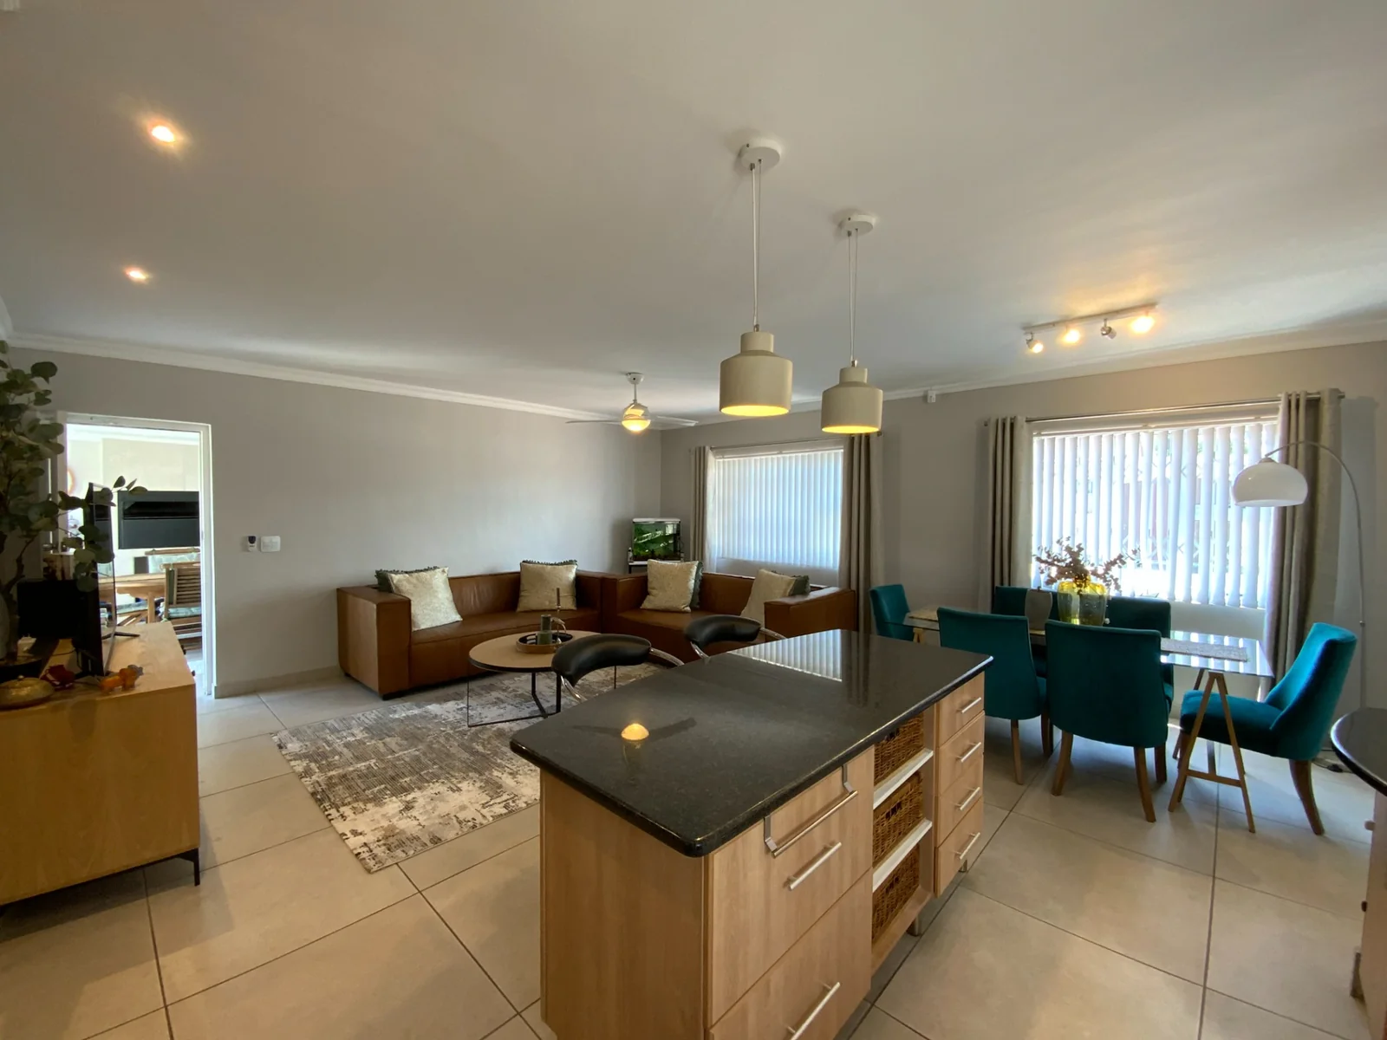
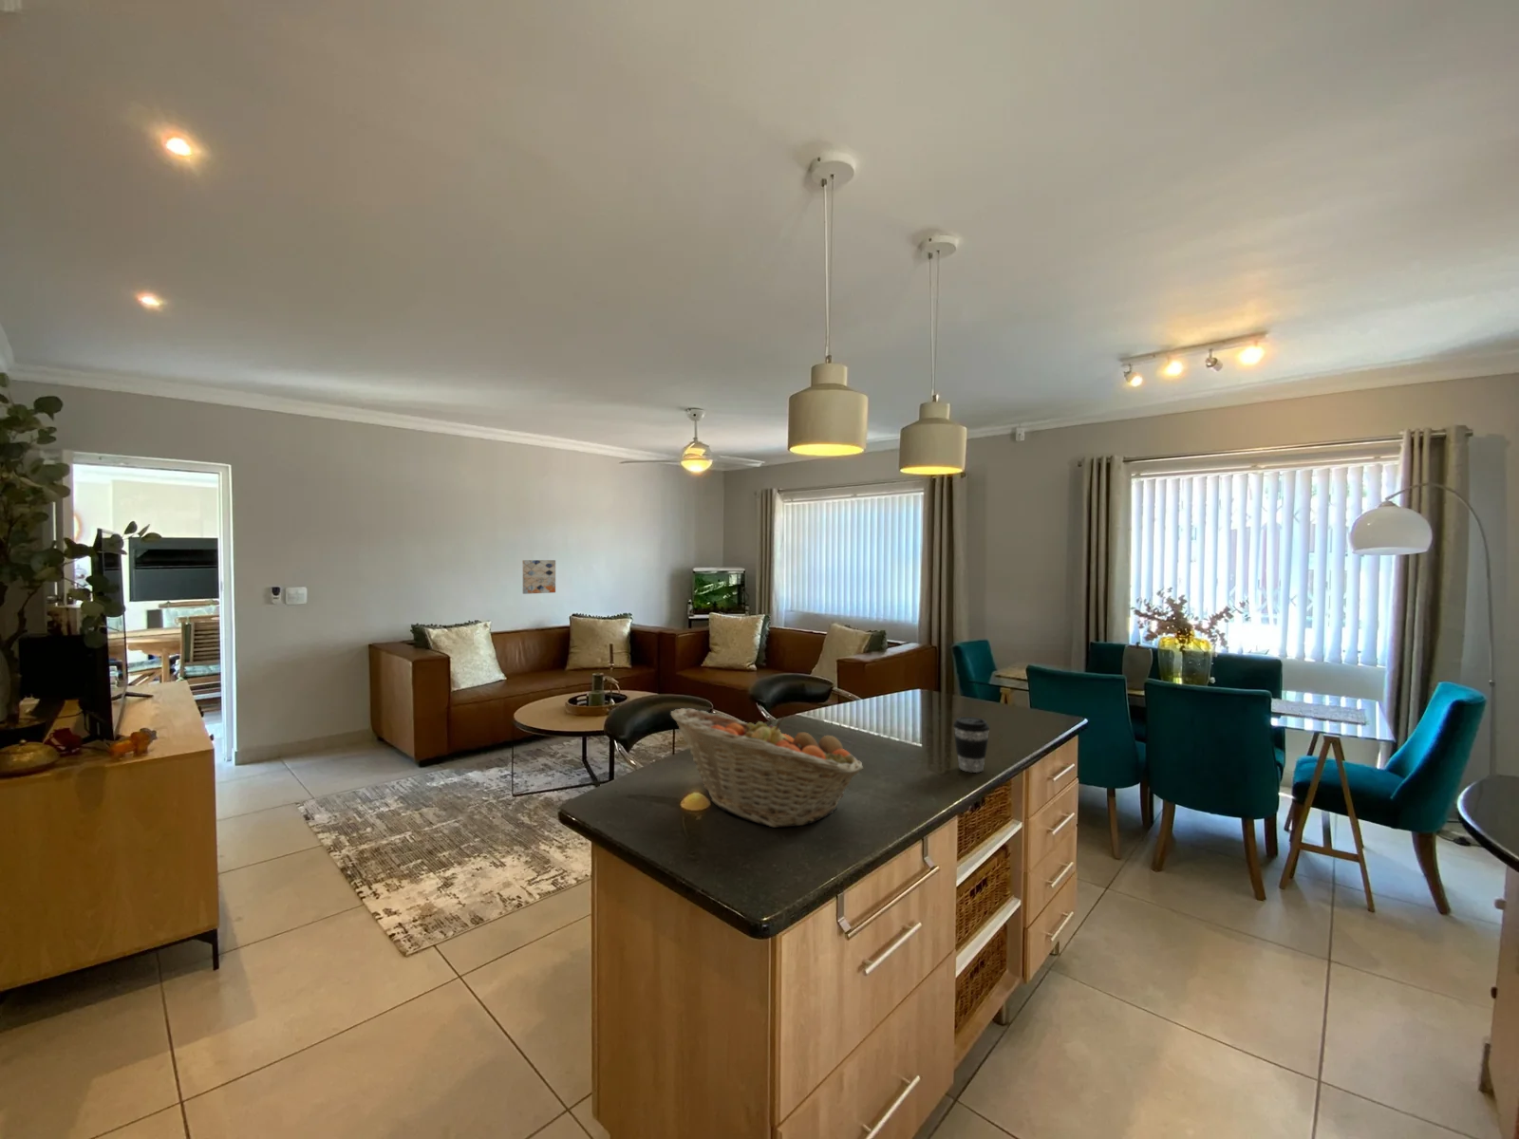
+ wall art [523,559,556,595]
+ fruit basket [670,707,865,829]
+ coffee cup [952,715,990,774]
